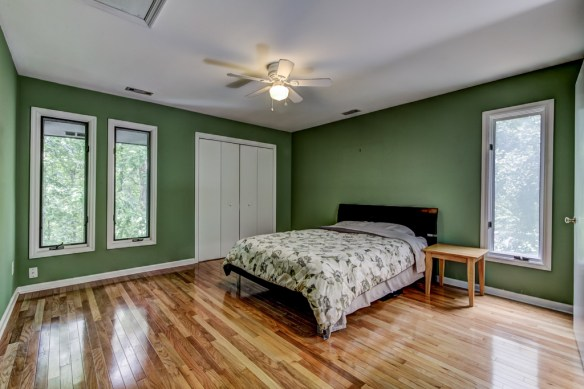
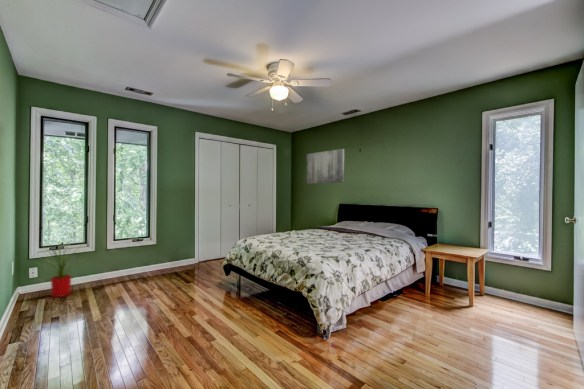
+ house plant [33,237,89,298]
+ wall art [306,148,345,185]
